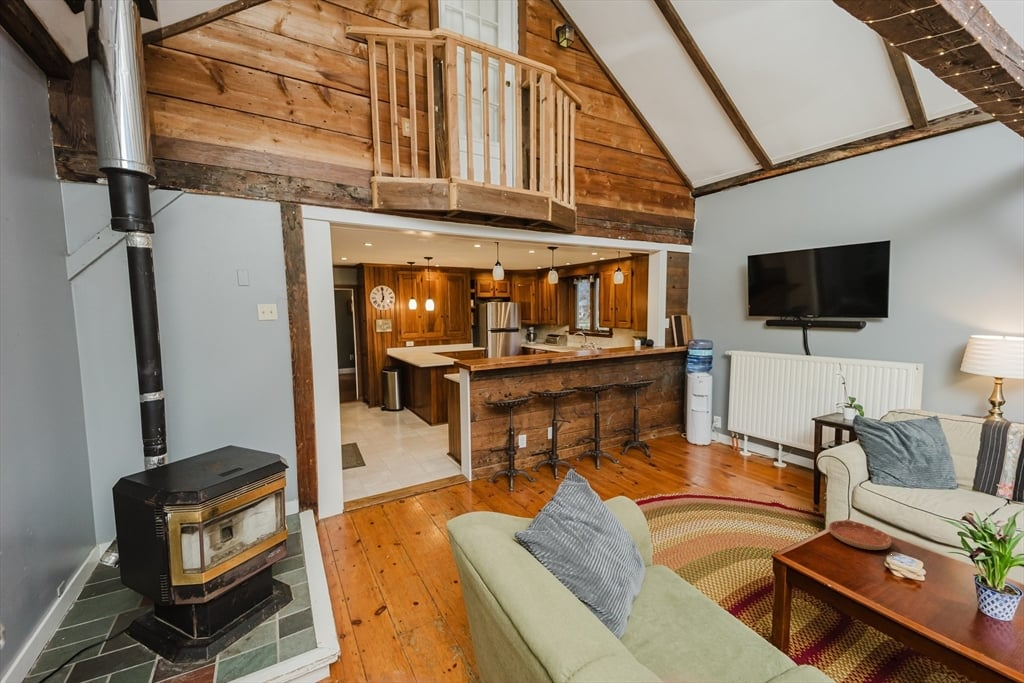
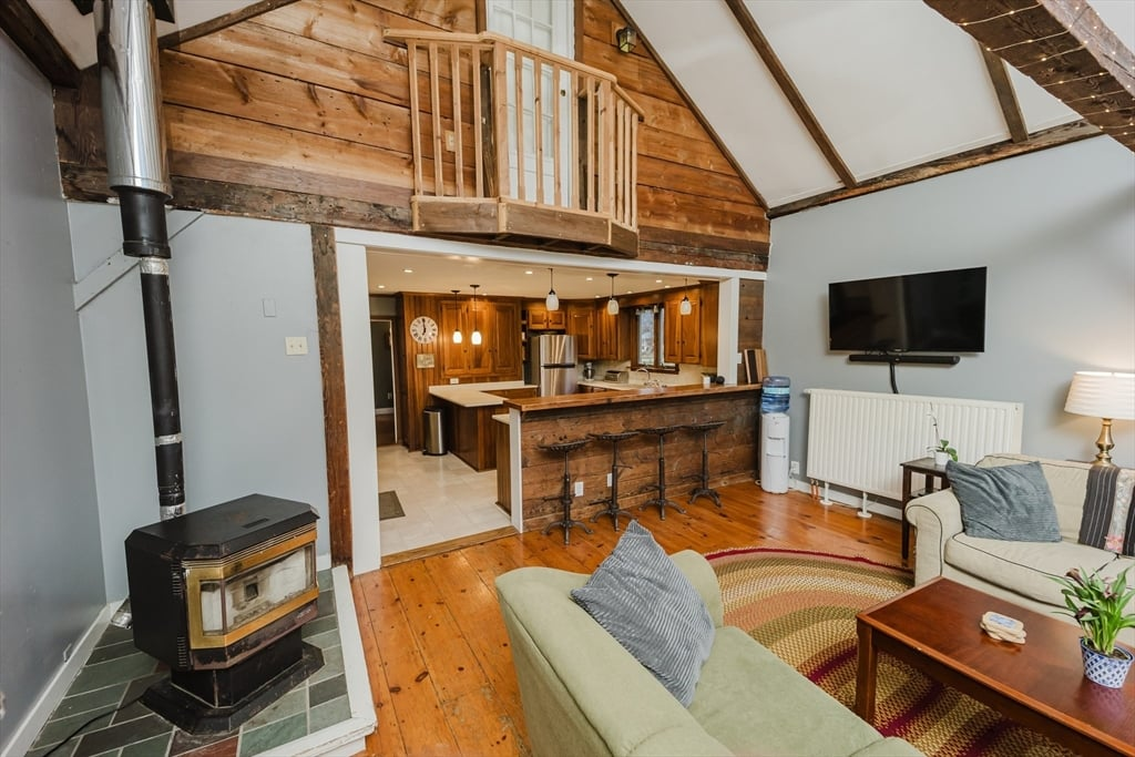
- saucer [828,520,892,551]
